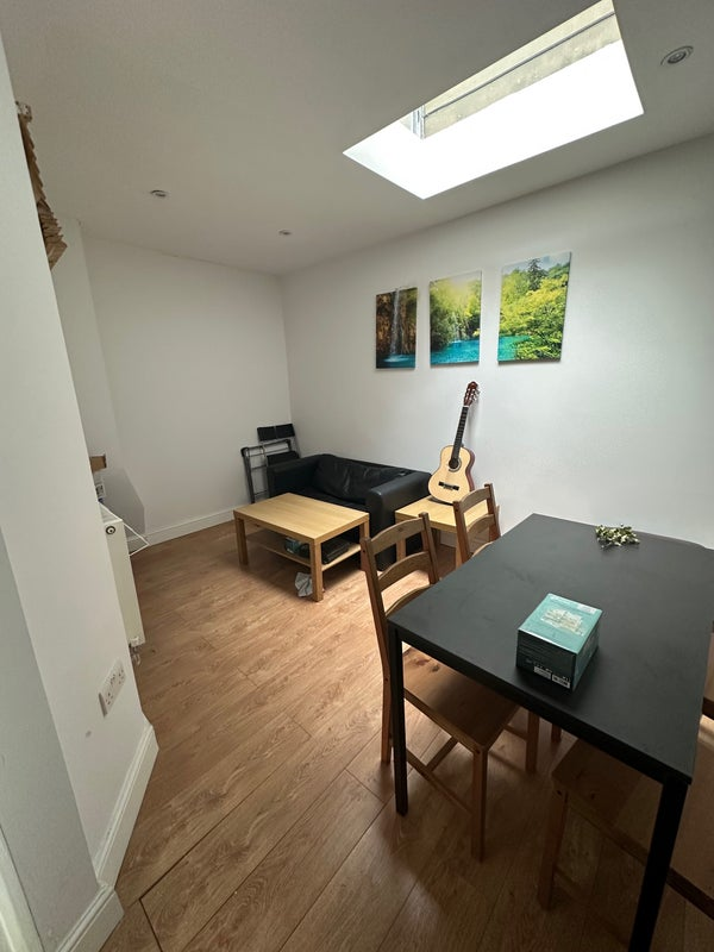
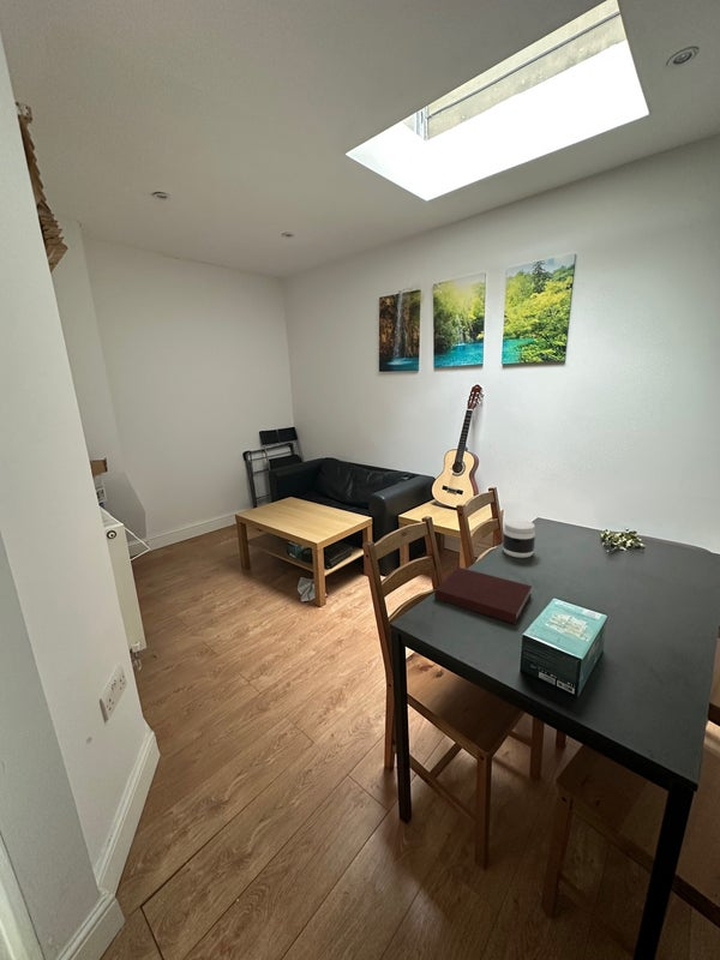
+ notebook [433,566,533,625]
+ jar [502,518,536,559]
